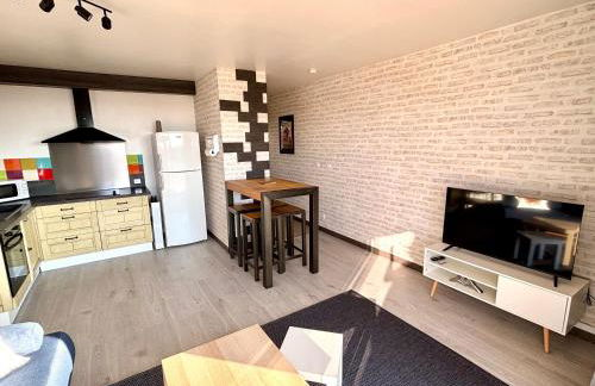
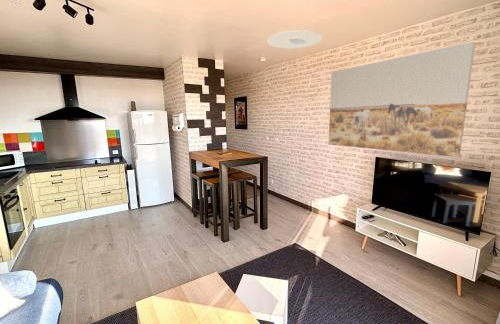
+ wall art [328,41,476,158]
+ ceiling light [267,29,323,49]
